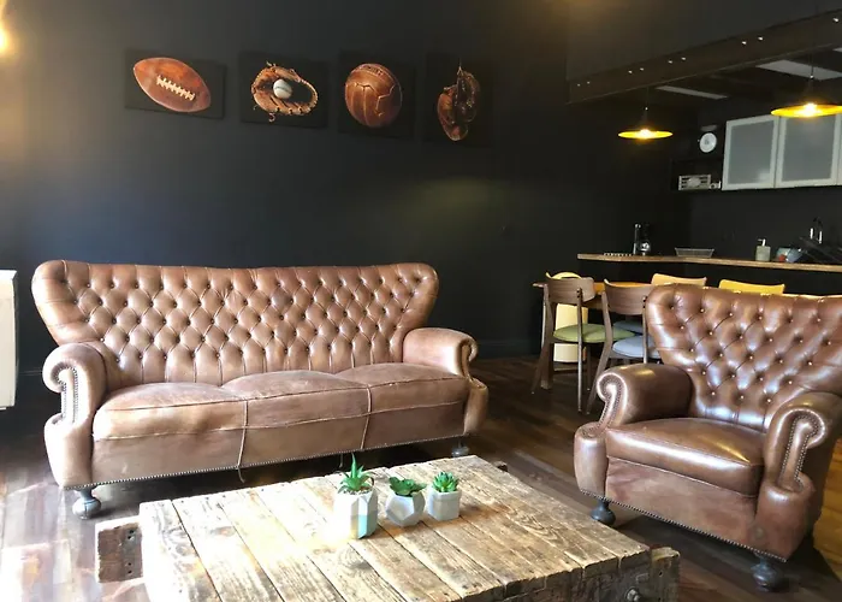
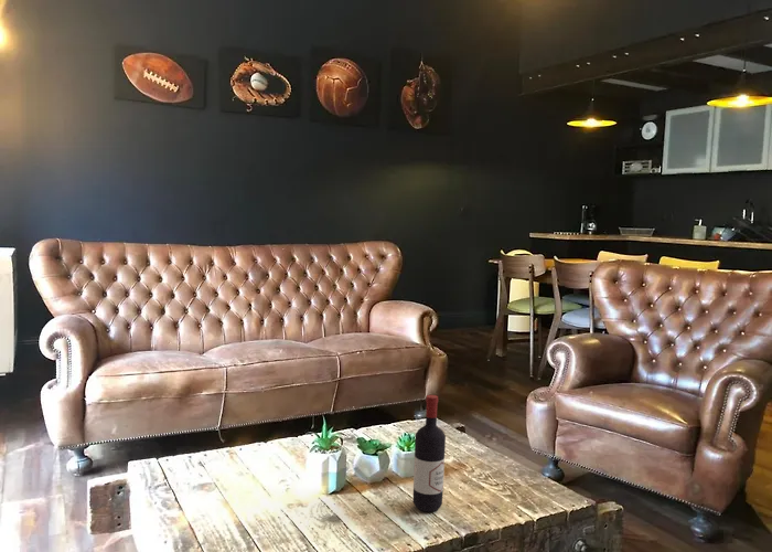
+ wine bottle [412,394,447,513]
